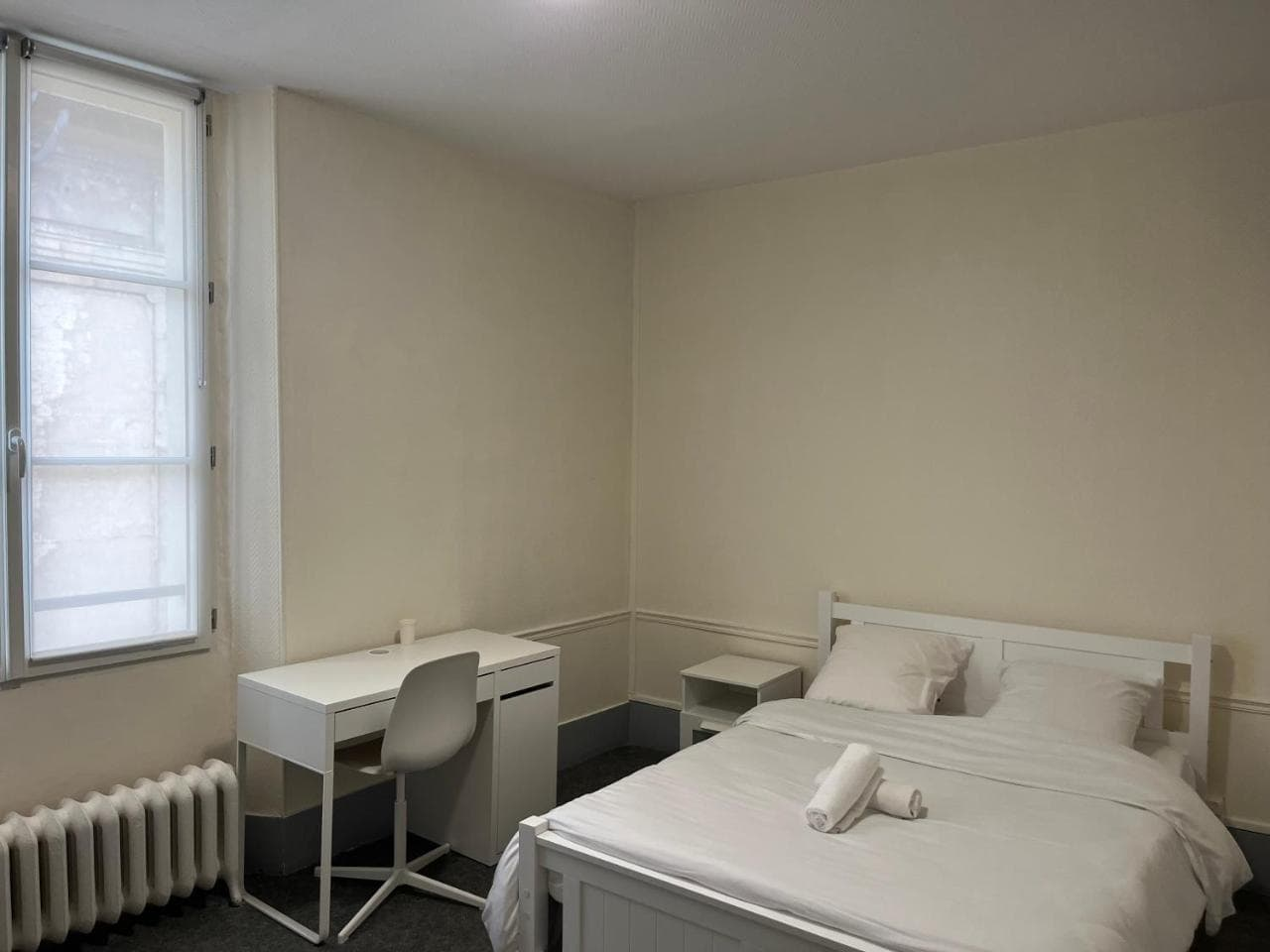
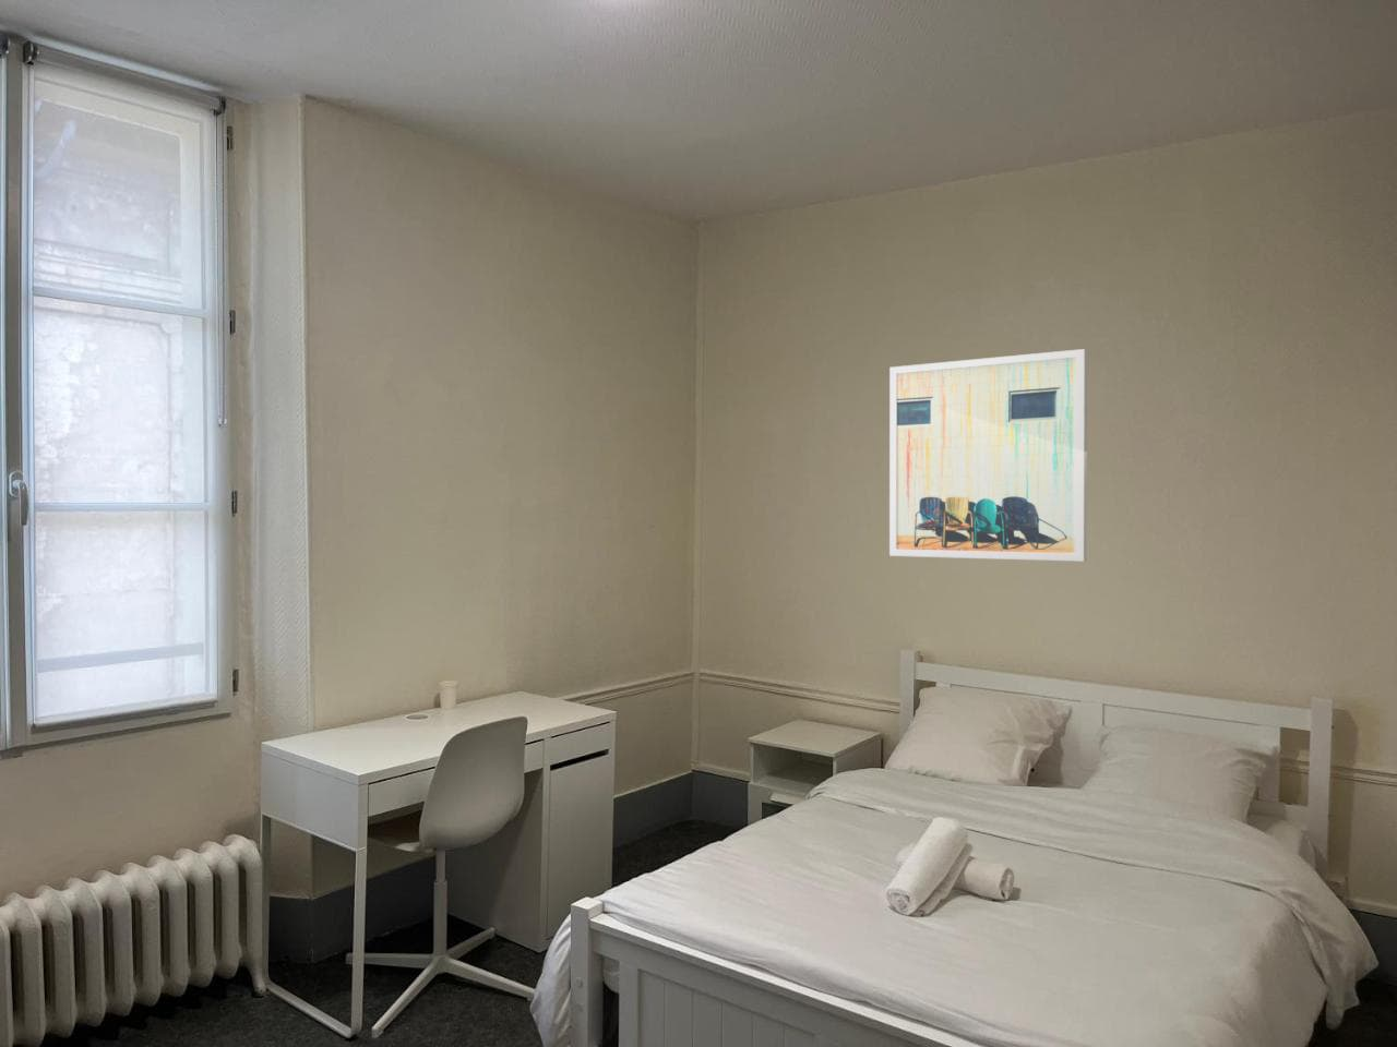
+ wall art [889,348,1088,563]
